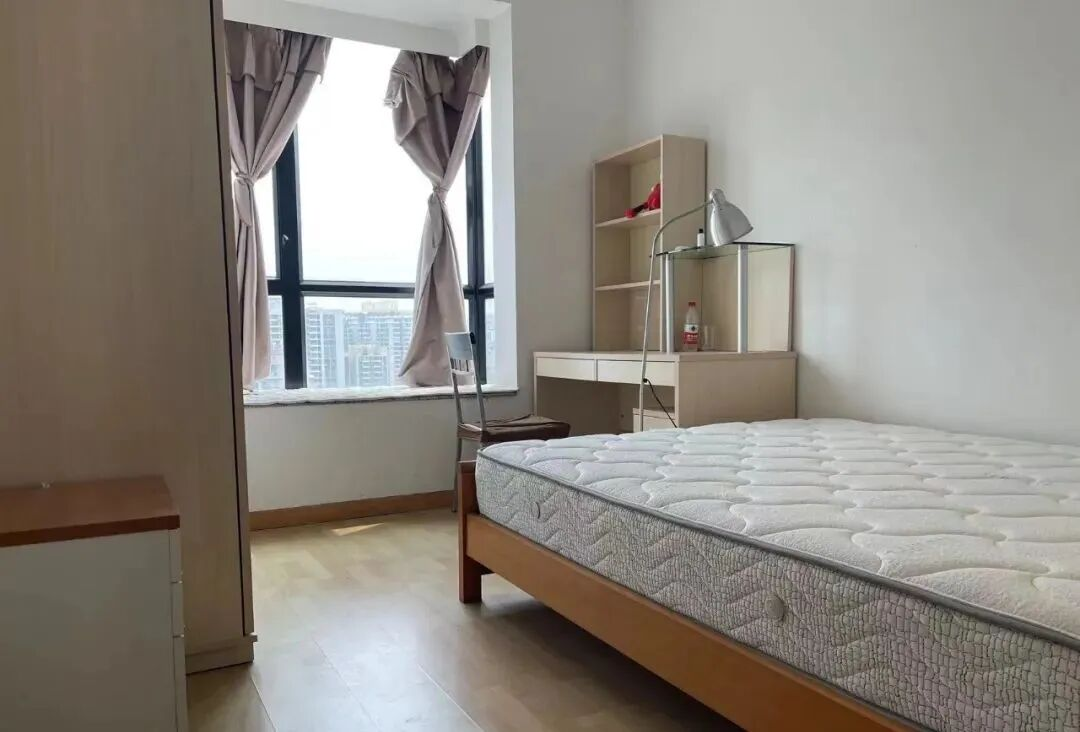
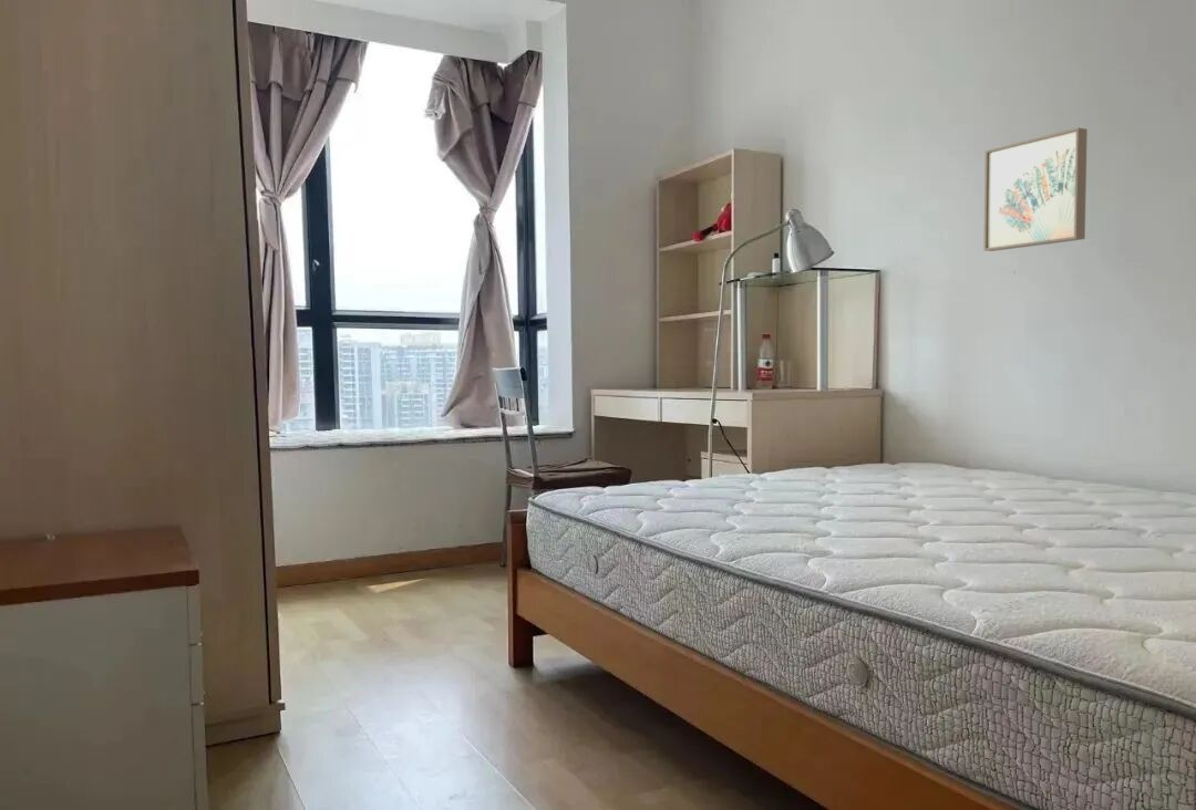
+ wall art [982,126,1089,252]
